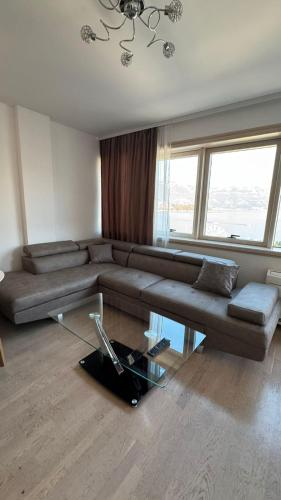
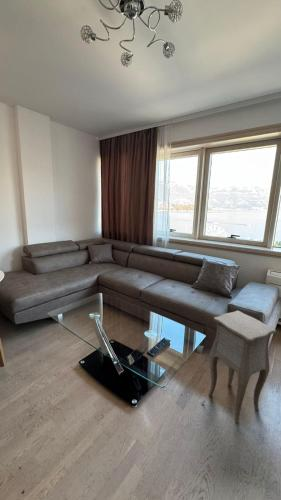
+ side table [201,310,277,424]
